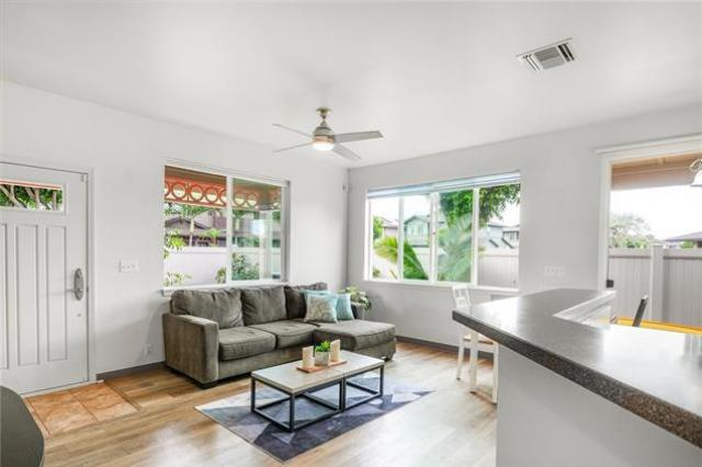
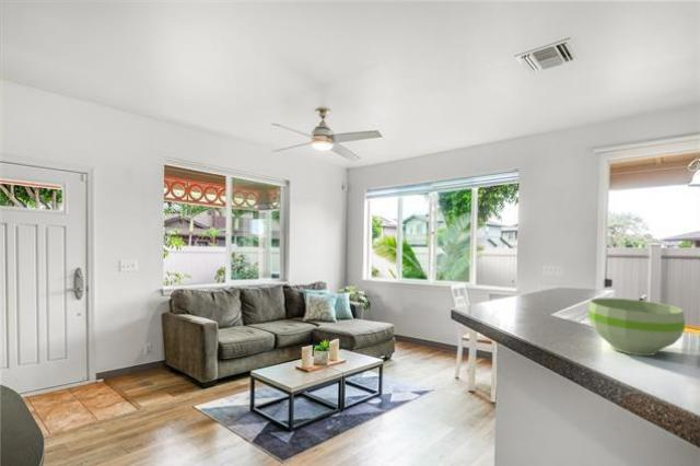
+ bowl [587,296,686,357]
